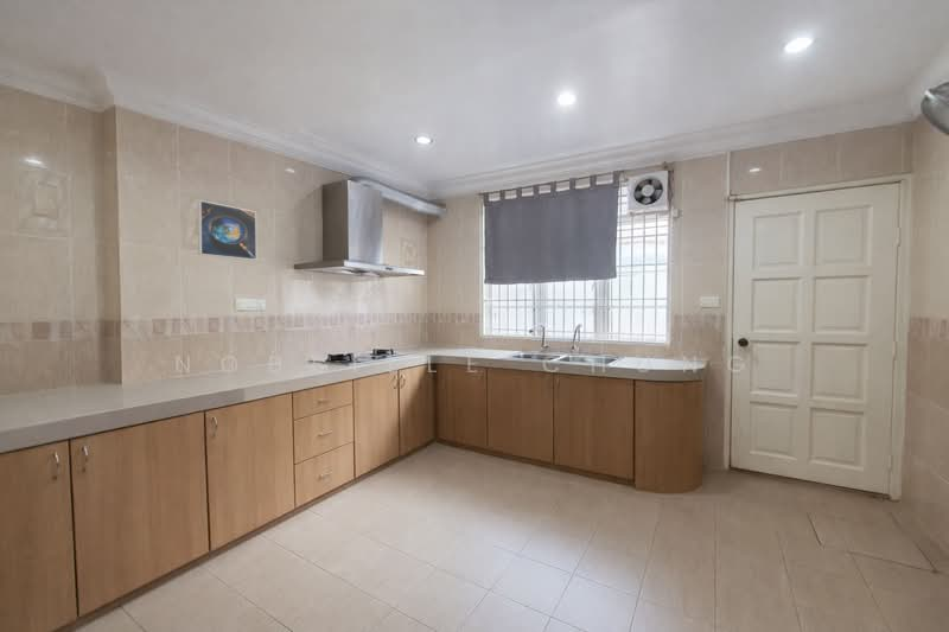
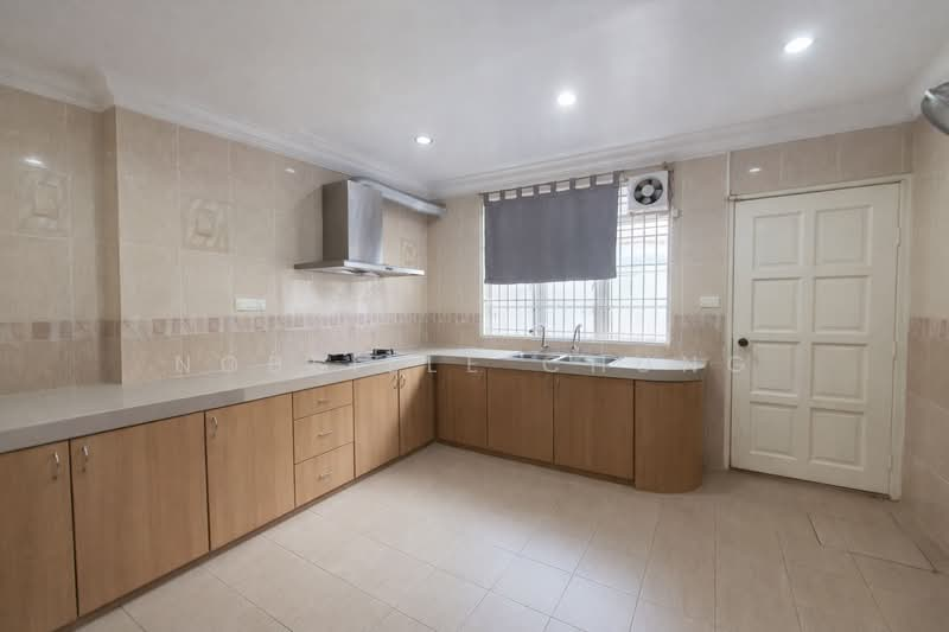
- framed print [197,199,257,261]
